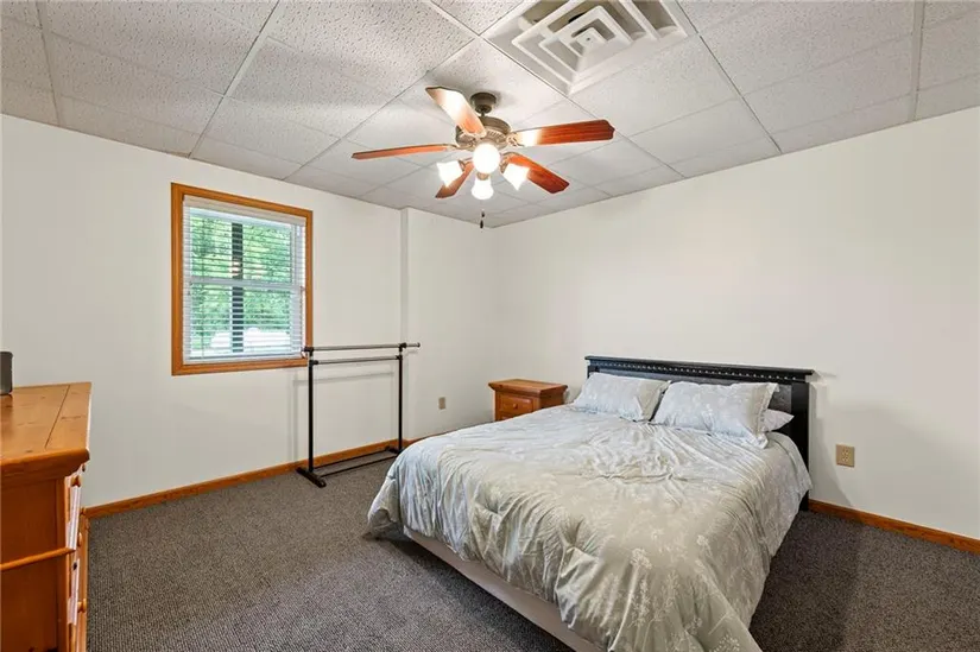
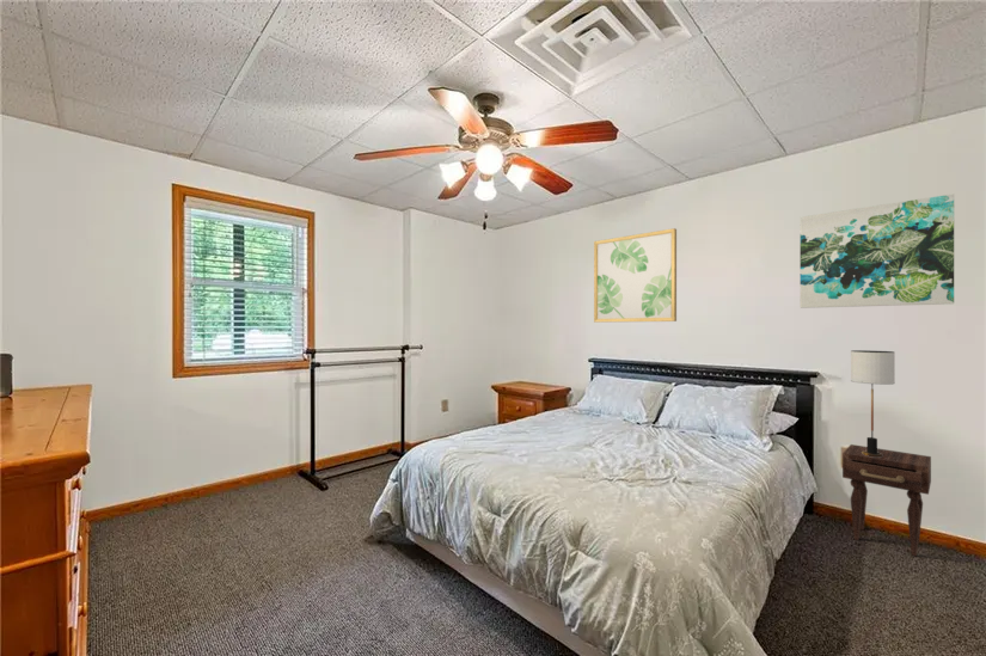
+ table lamp [850,349,896,456]
+ wall art [593,227,678,324]
+ nightstand [841,443,932,557]
+ wall art [798,192,955,309]
